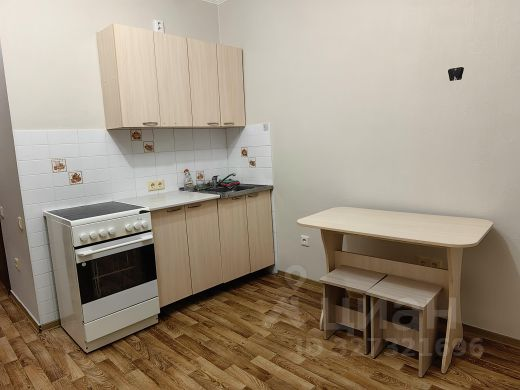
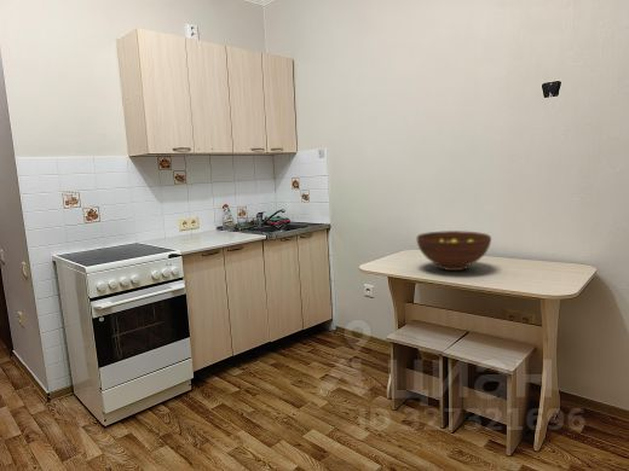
+ fruit bowl [416,229,492,272]
